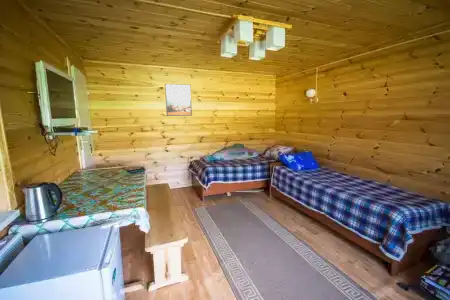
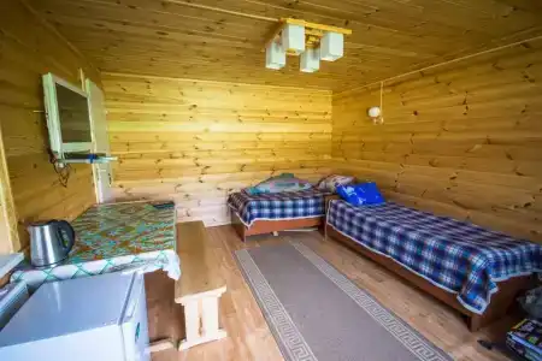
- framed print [164,83,193,117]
